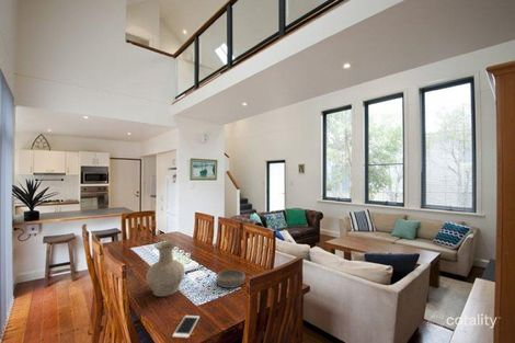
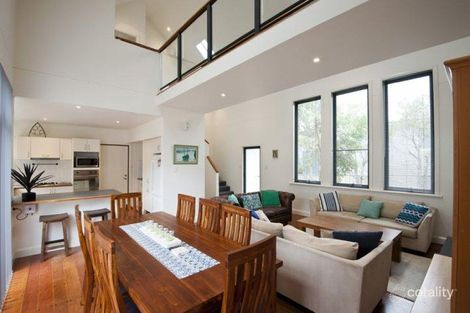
- vase [145,240,185,297]
- cell phone [171,315,201,340]
- bowl [215,268,245,289]
